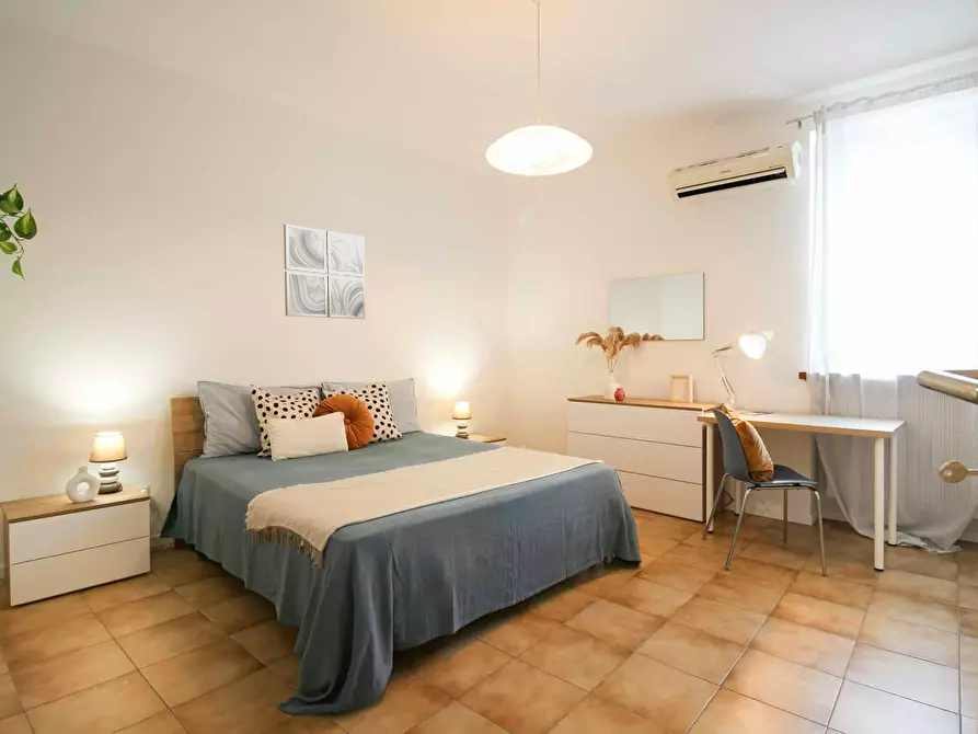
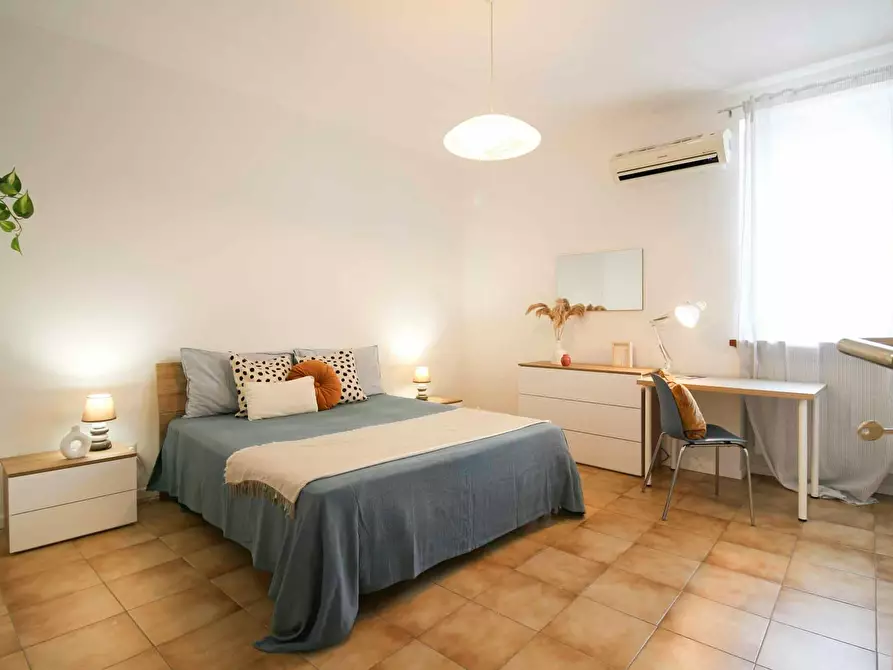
- wall art [283,223,366,320]
